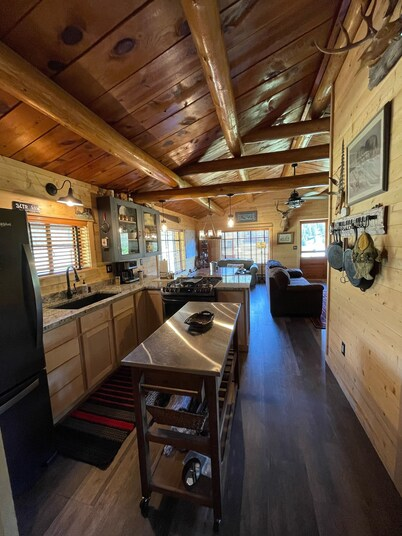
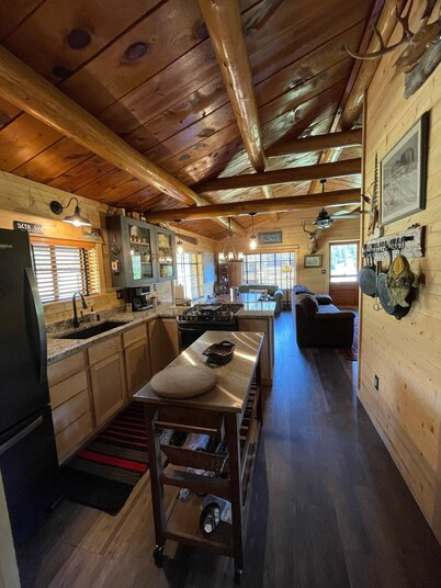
+ cutting board [149,364,218,399]
